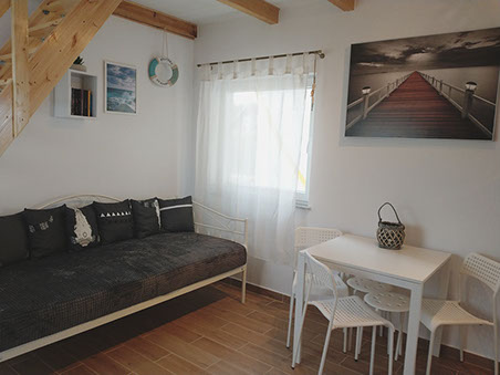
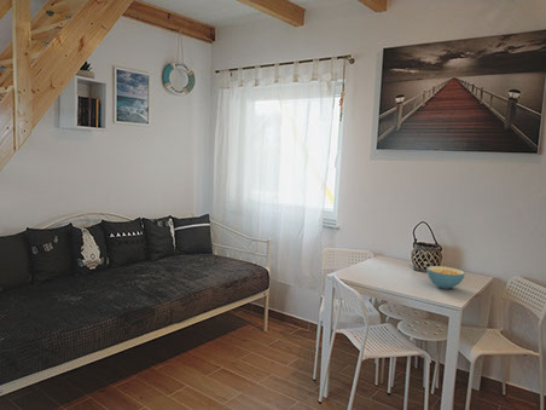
+ cereal bowl [425,265,466,290]
